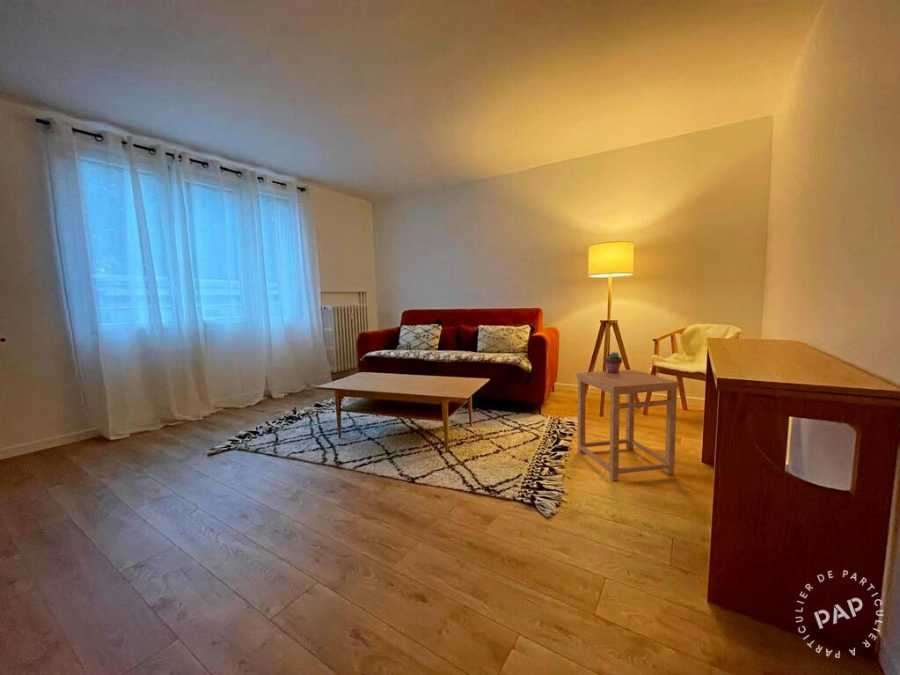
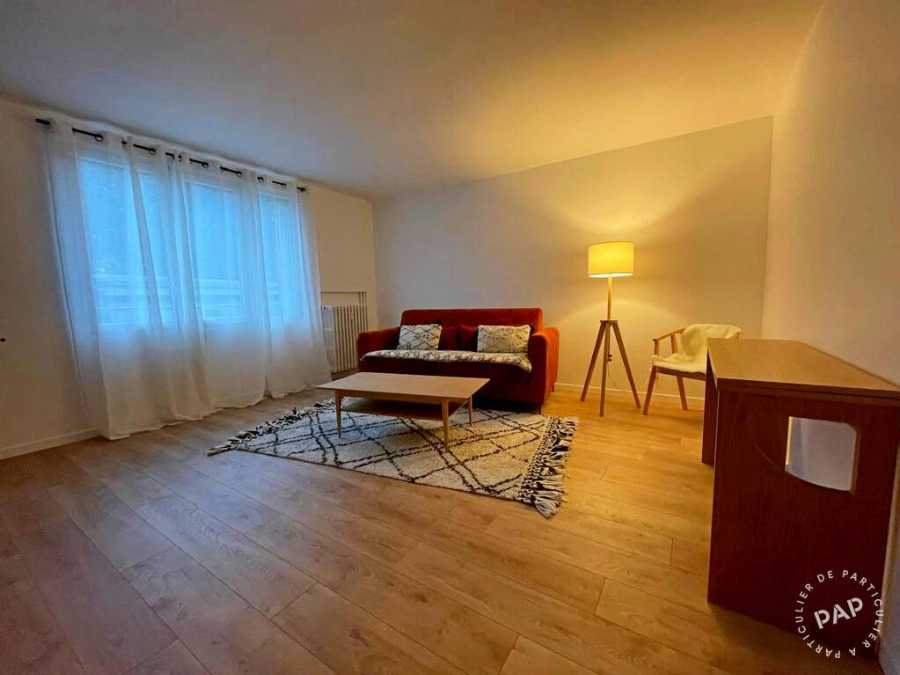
- potted succulent [604,351,623,373]
- side table [576,368,680,482]
